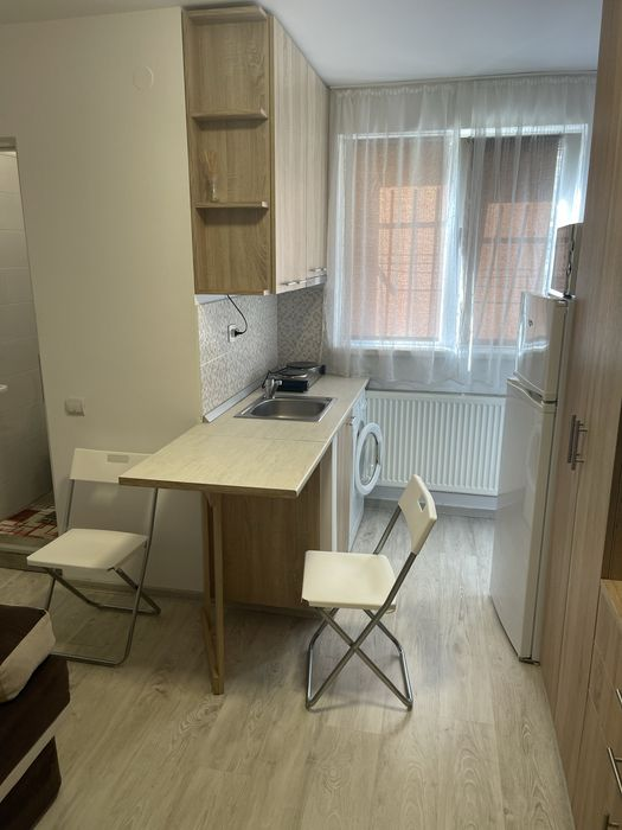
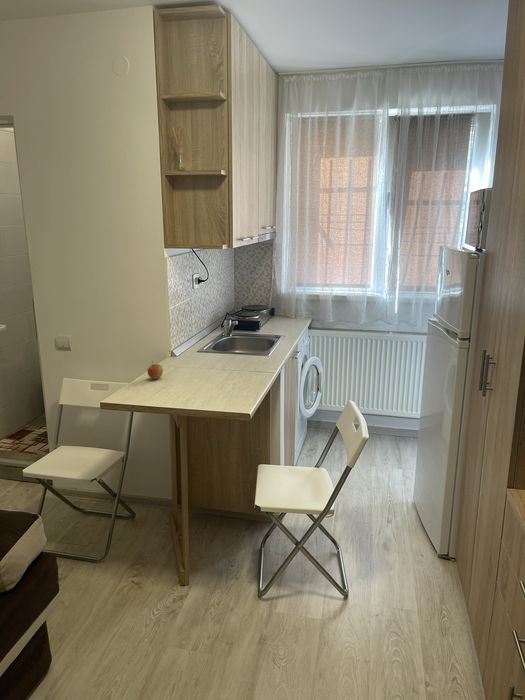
+ apple [146,361,164,380]
